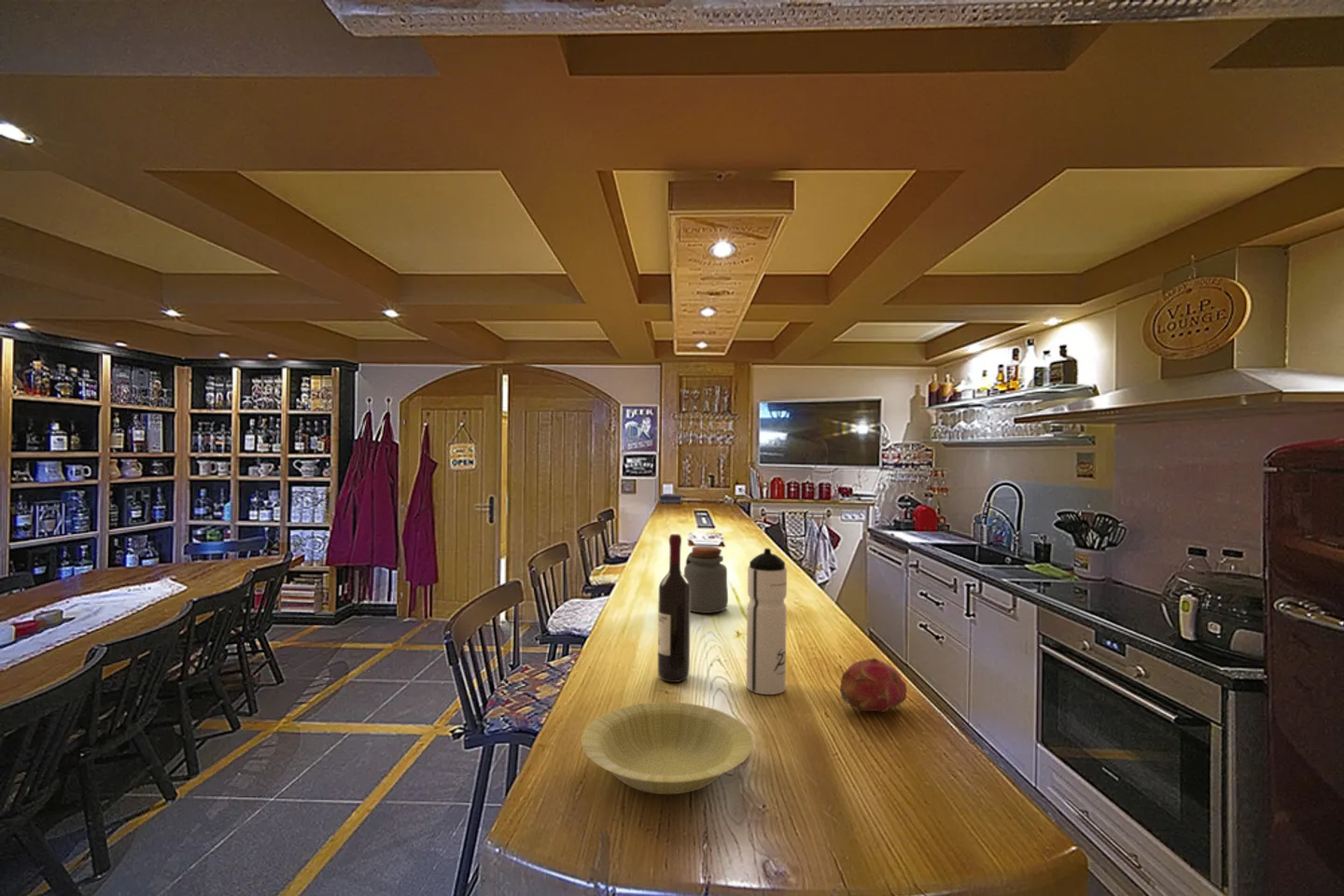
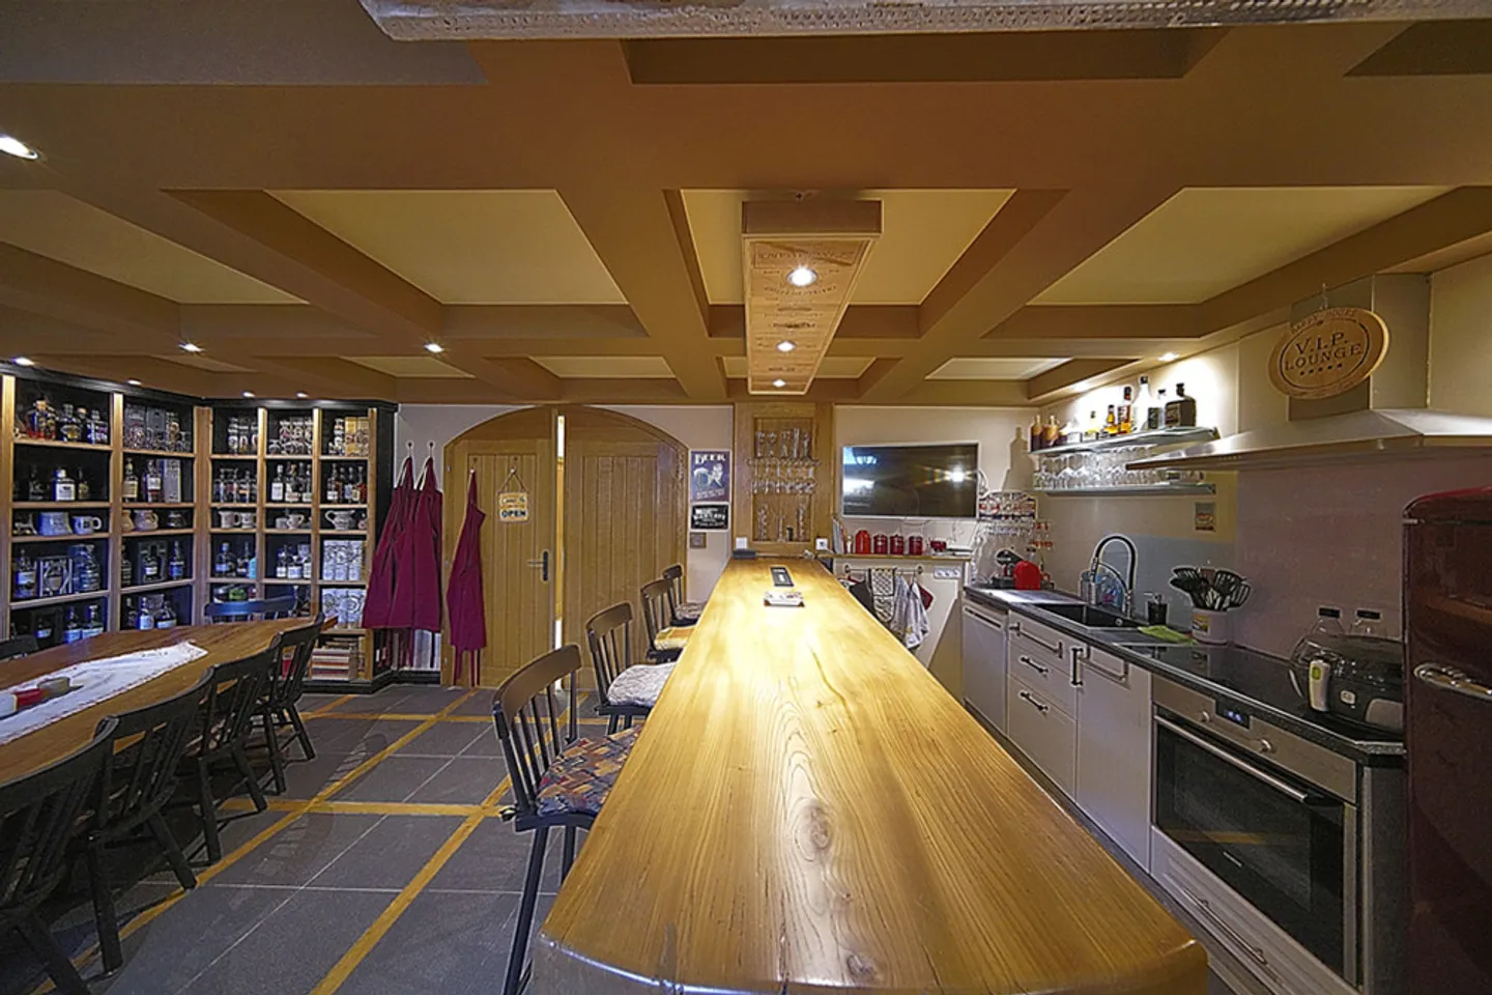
- jar [683,545,729,614]
- bowl [581,701,754,795]
- water bottle [746,547,788,695]
- wine bottle [657,533,692,683]
- fruit [839,657,908,713]
